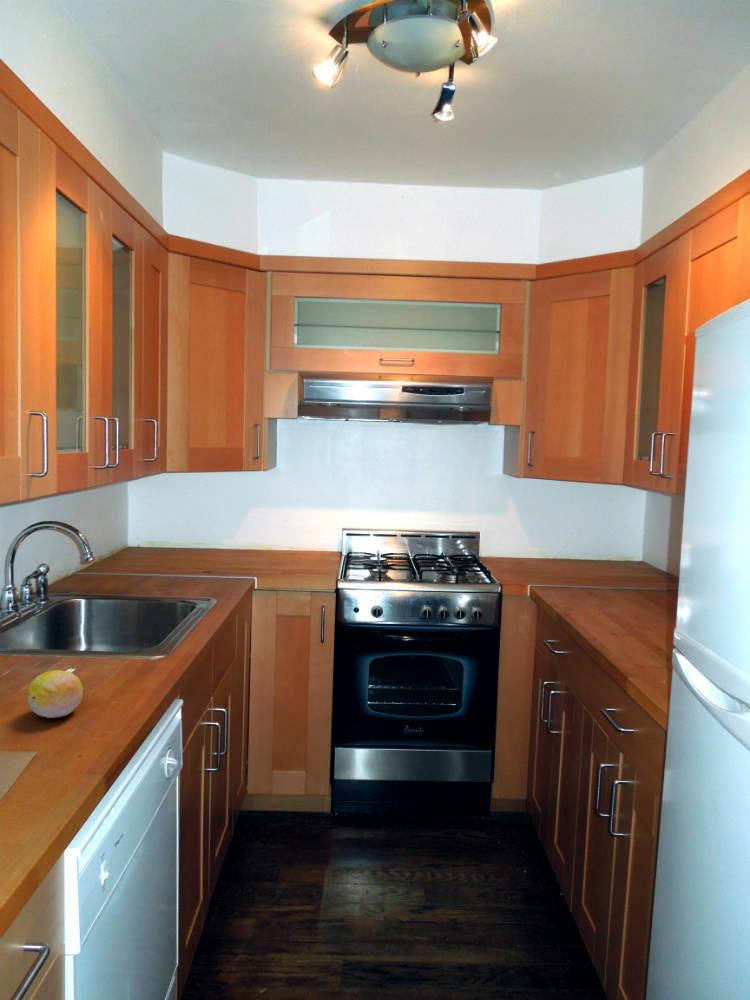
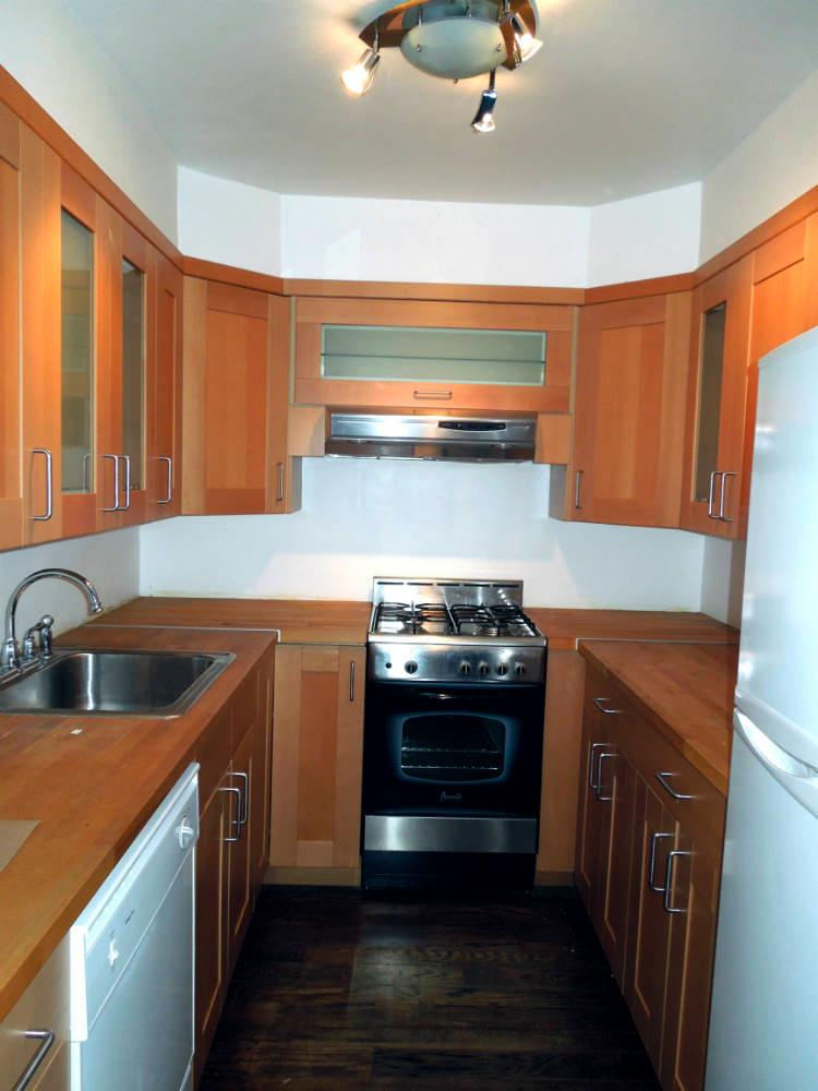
- fruit [27,669,84,719]
